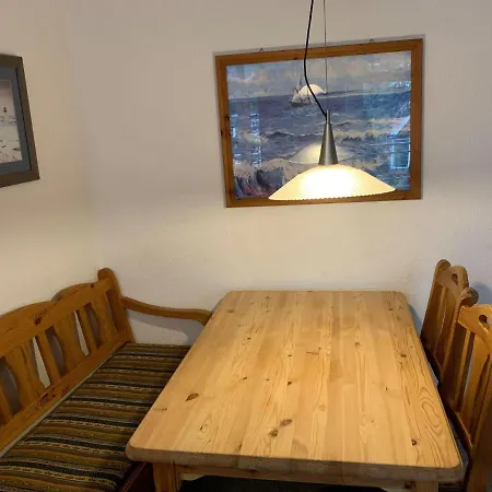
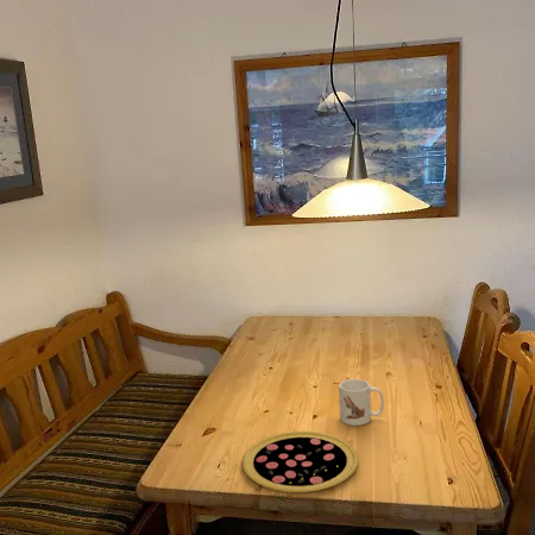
+ mug [338,378,385,427]
+ pizza [241,430,359,493]
